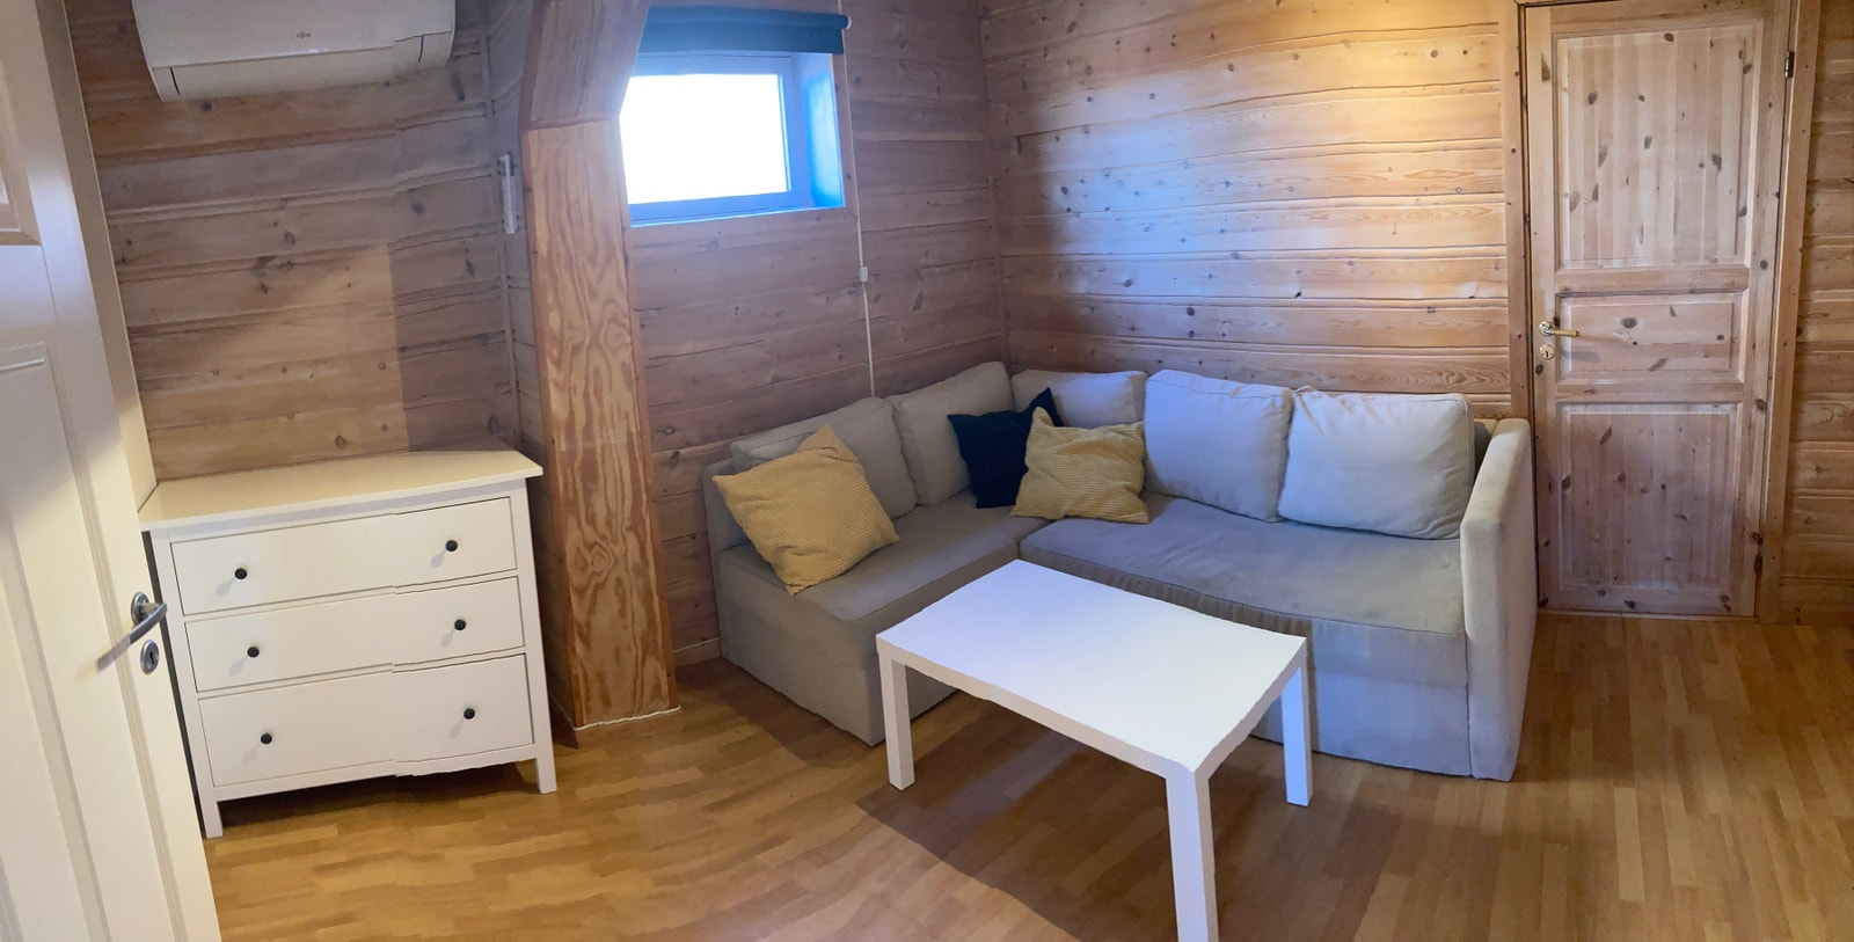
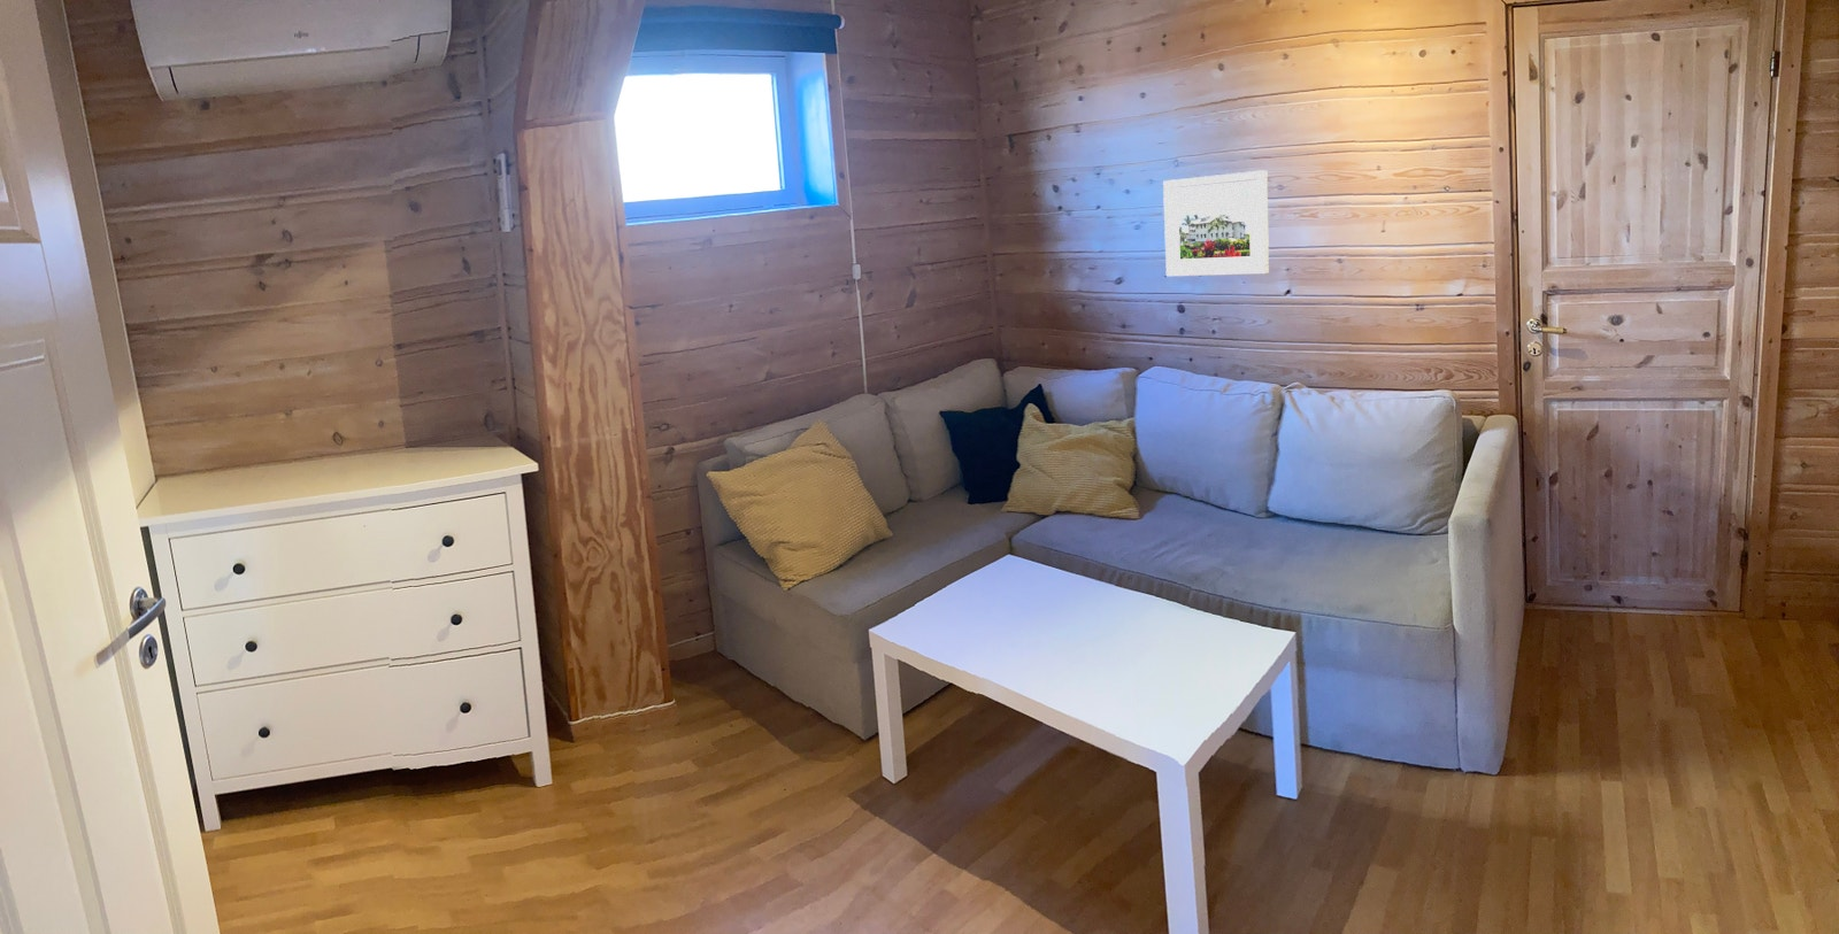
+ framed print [1162,169,1270,278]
